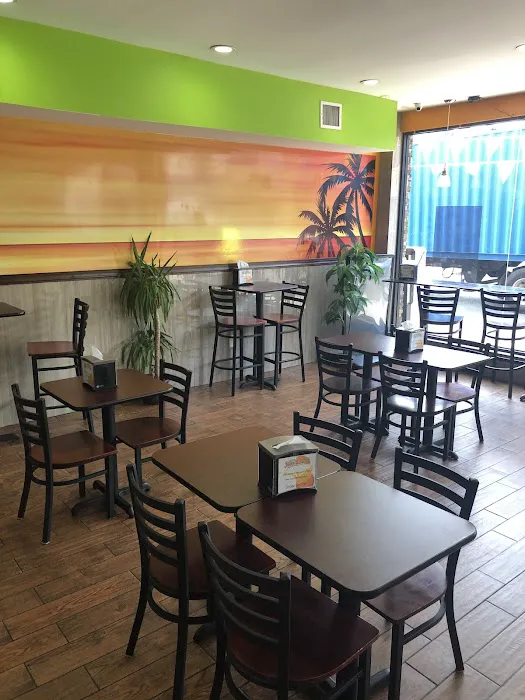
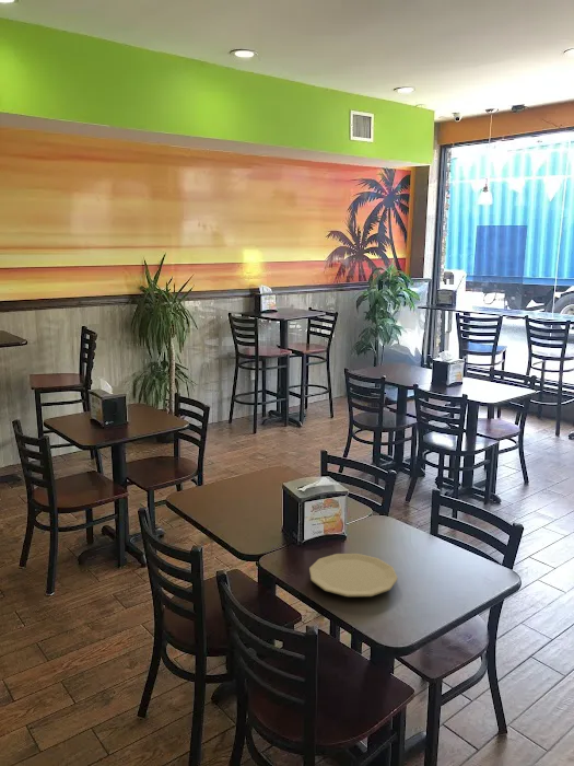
+ plate [308,553,399,597]
